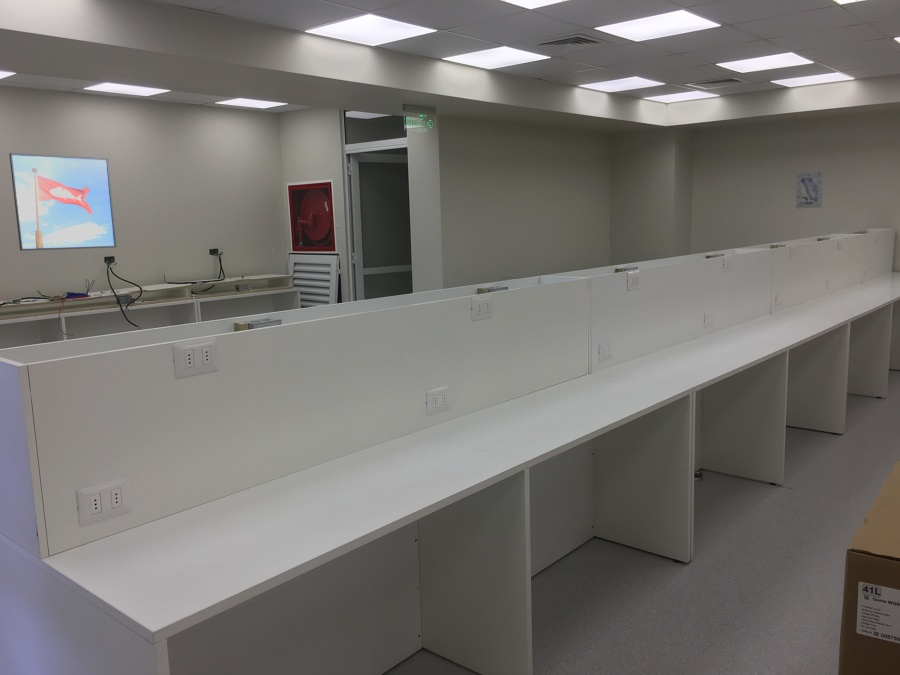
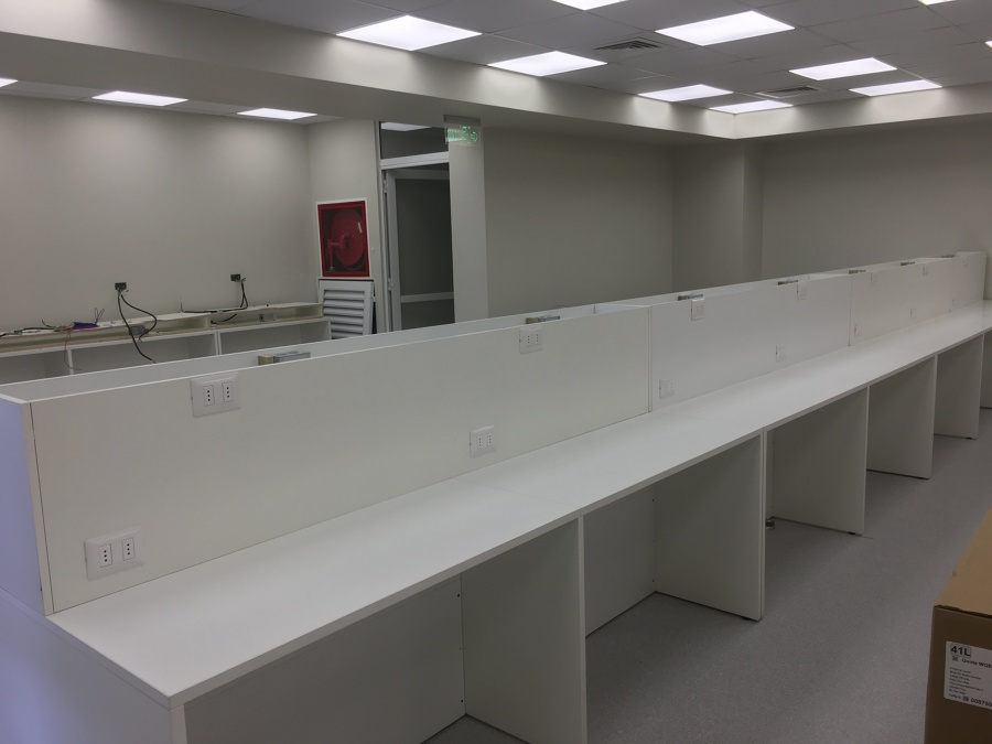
- wall art [795,171,824,209]
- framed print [8,152,117,252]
